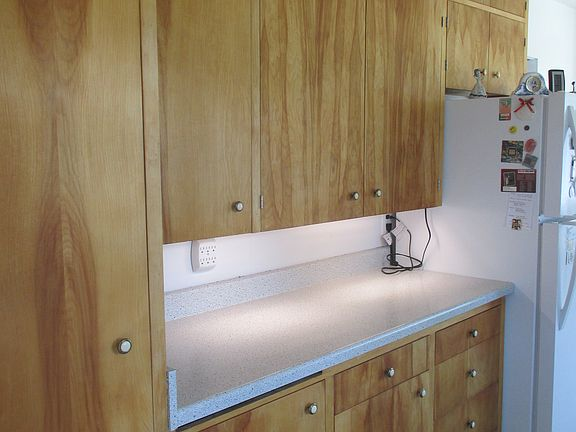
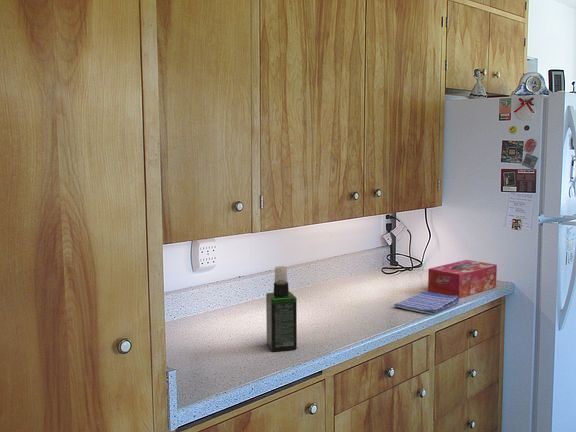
+ dish towel [393,291,460,316]
+ spray bottle [265,265,298,352]
+ tissue box [427,259,498,299]
